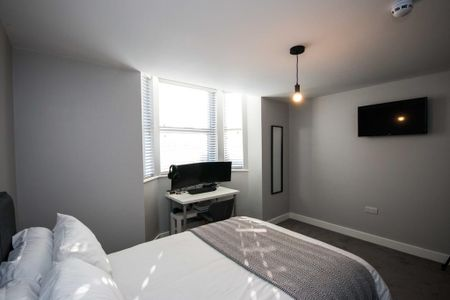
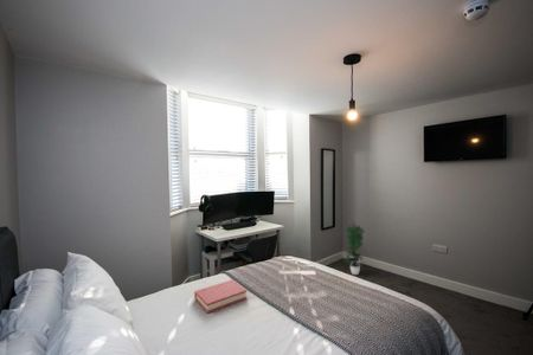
+ hardback book [193,279,249,315]
+ potted plant [343,222,366,276]
